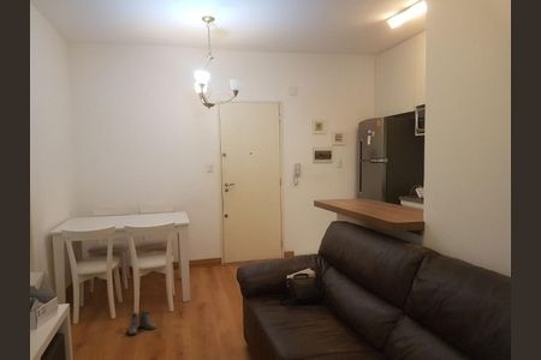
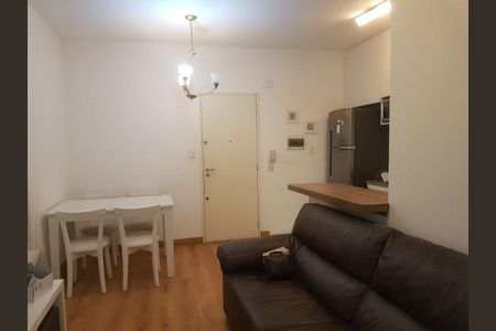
- boots [127,310,157,336]
